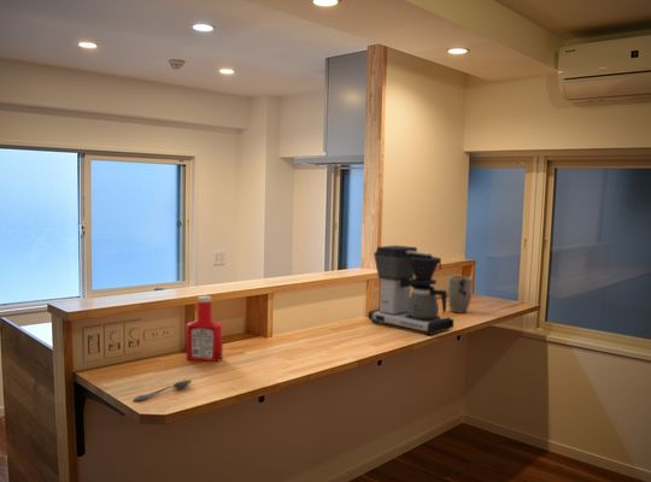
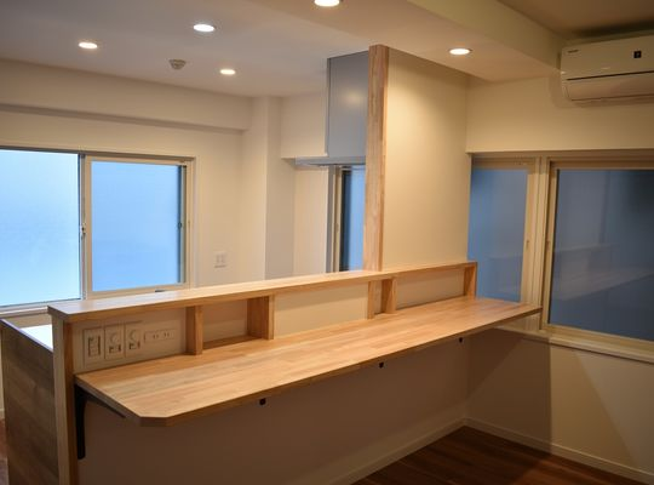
- soap bottle [186,295,224,363]
- coffee maker [366,245,454,336]
- spoon [131,380,193,402]
- plant pot [446,275,473,315]
